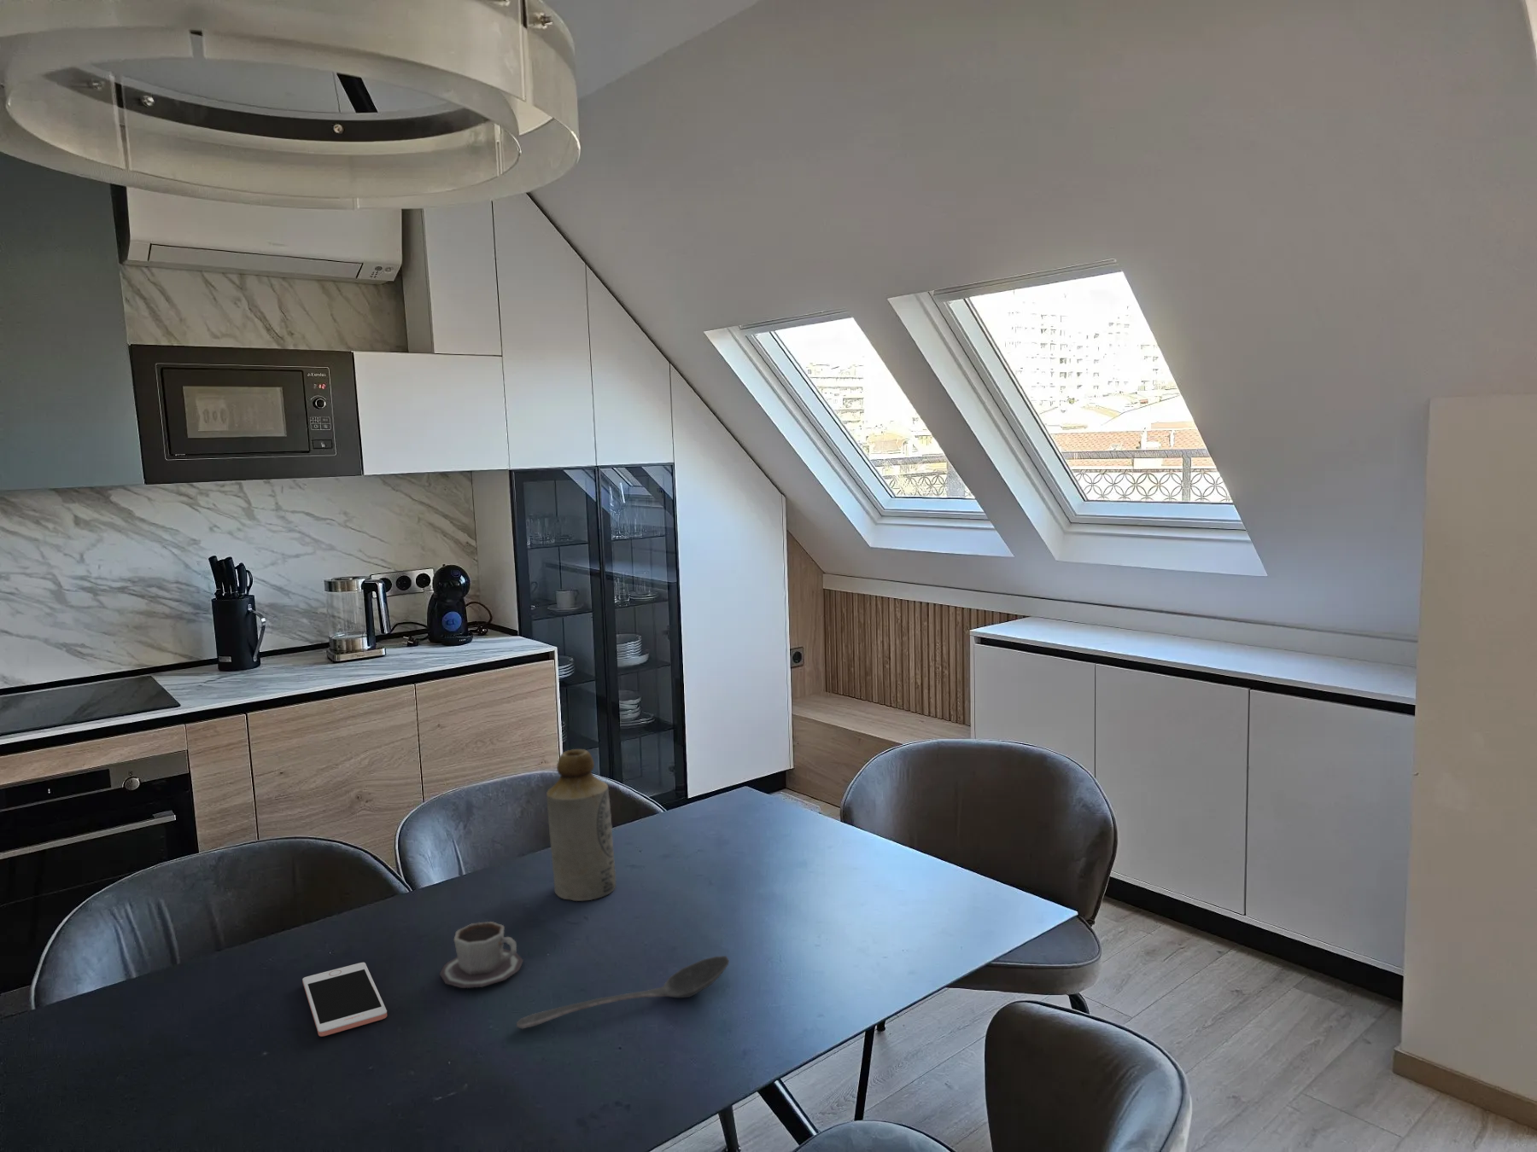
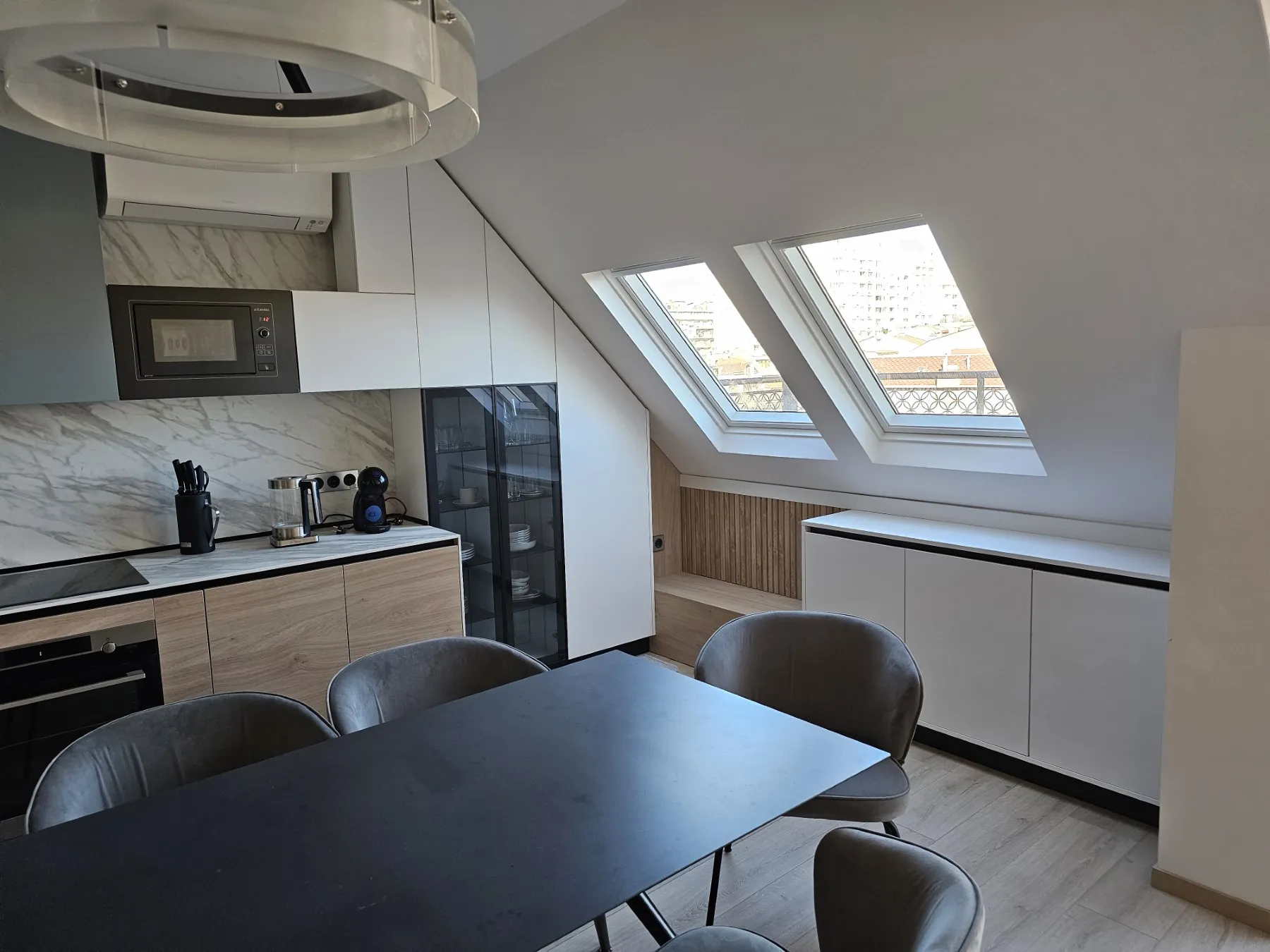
- bottle [546,748,616,902]
- cup [438,921,524,989]
- cell phone [301,962,387,1038]
- stirrer [516,955,730,1030]
